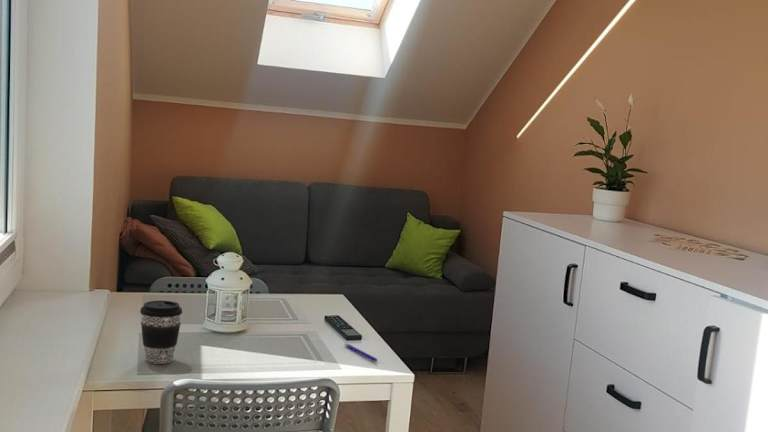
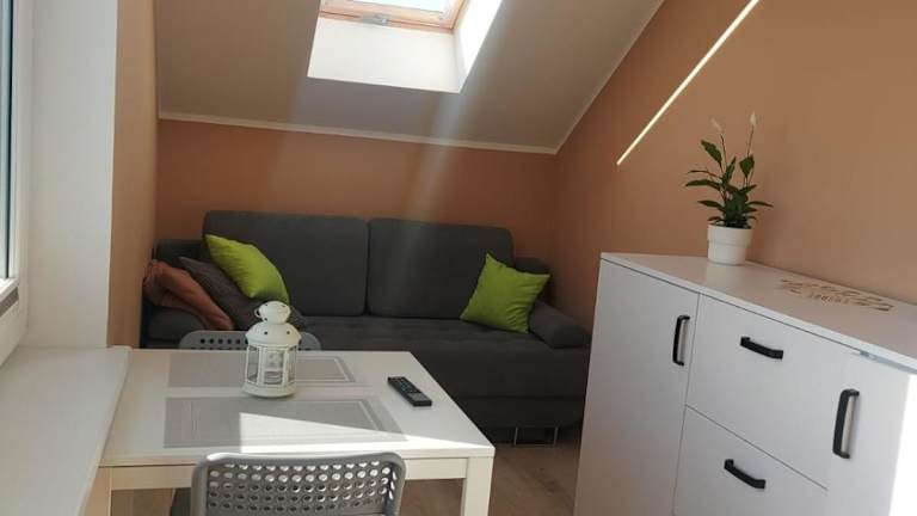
- pen [344,342,378,363]
- coffee cup [139,300,183,365]
